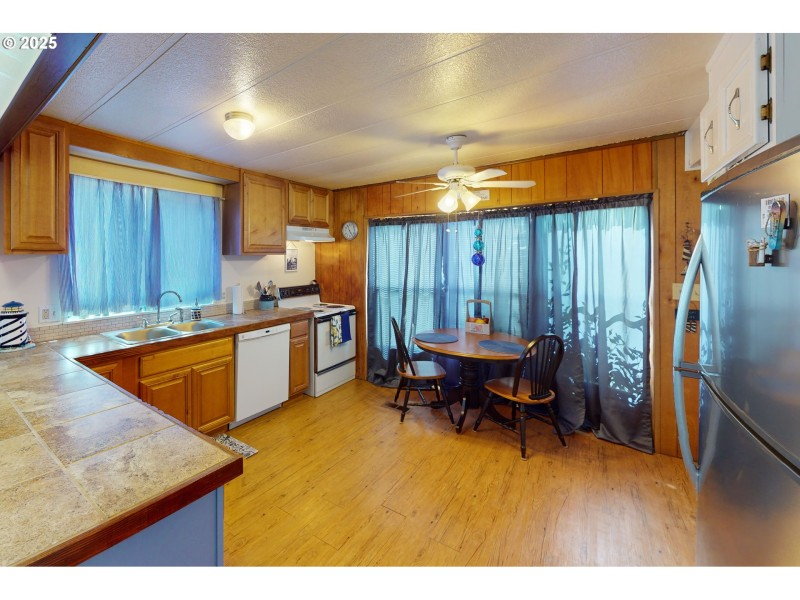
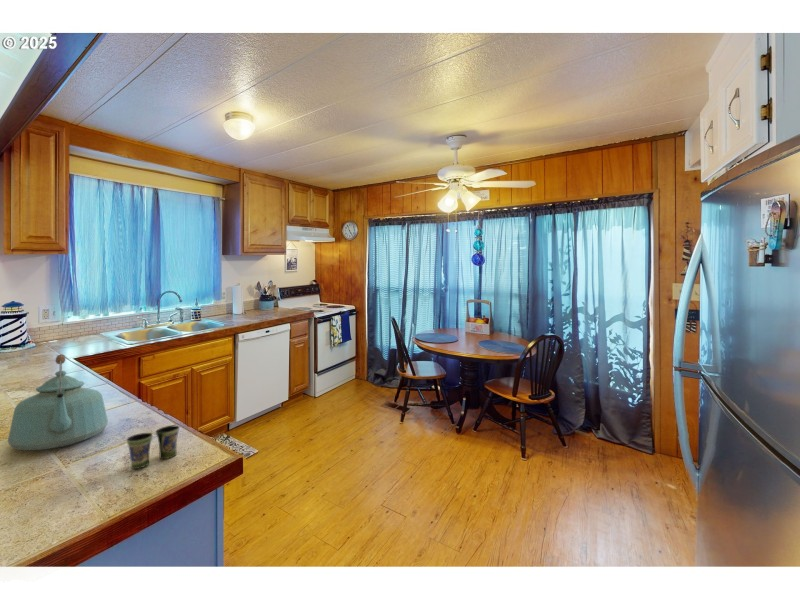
+ kettle [7,353,109,451]
+ cup [125,425,181,470]
